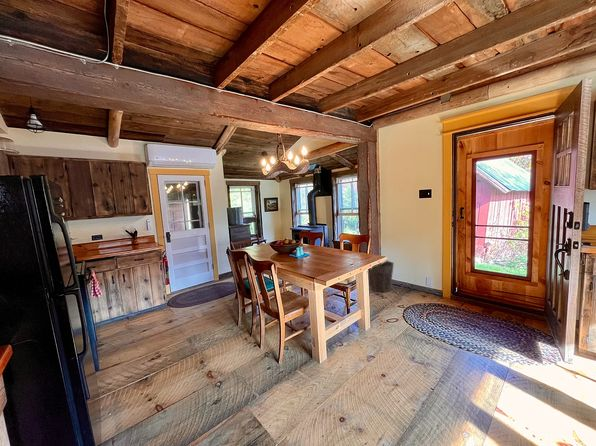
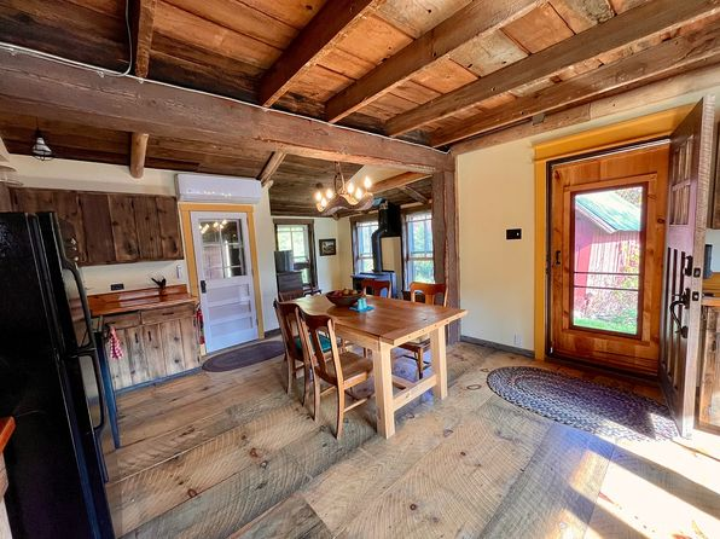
- waste bin [368,260,395,293]
